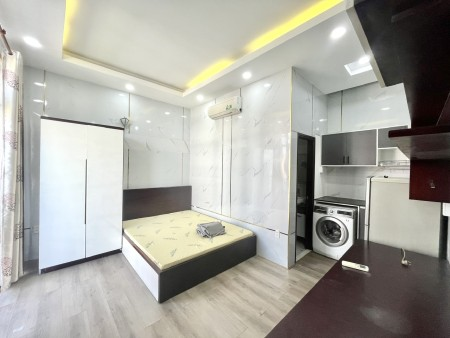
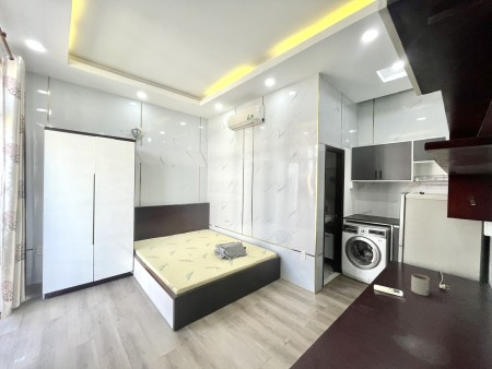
+ mug [410,273,431,297]
